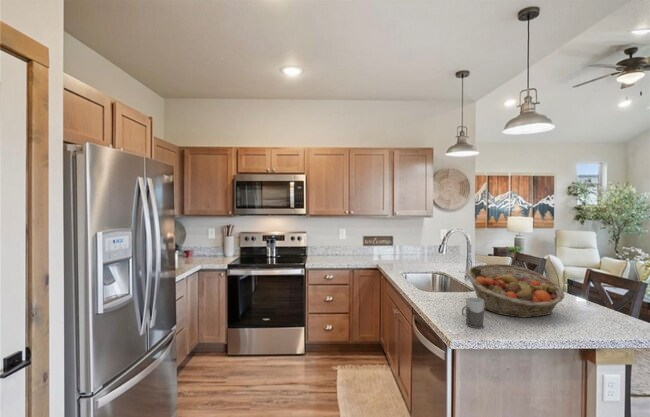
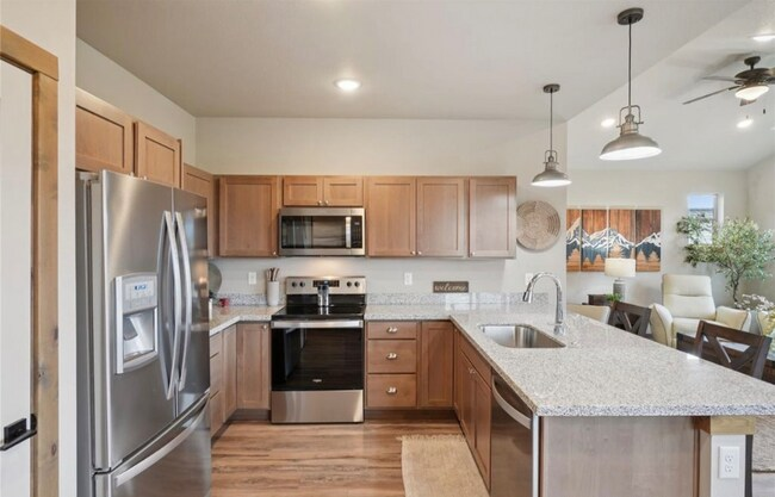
- mug [461,297,485,329]
- fruit basket [465,263,565,319]
